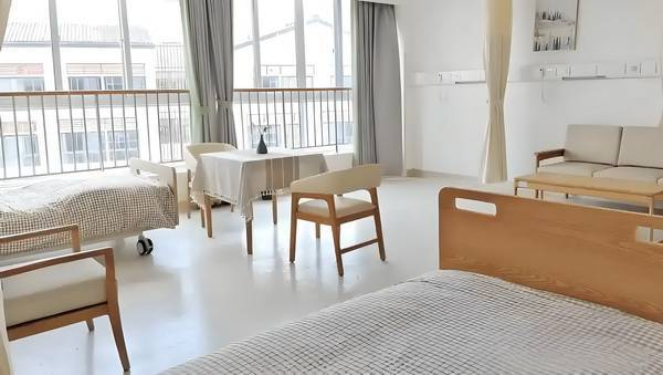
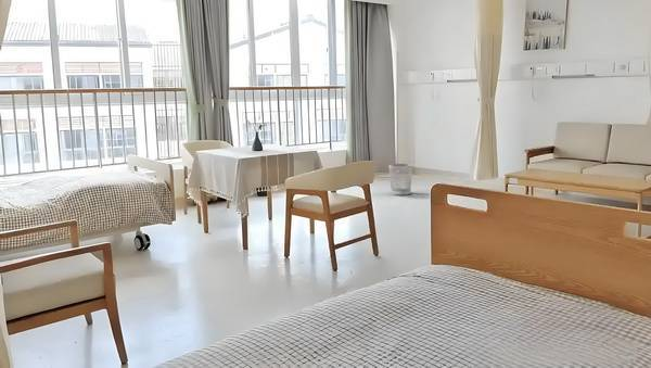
+ wastebasket [388,163,413,196]
